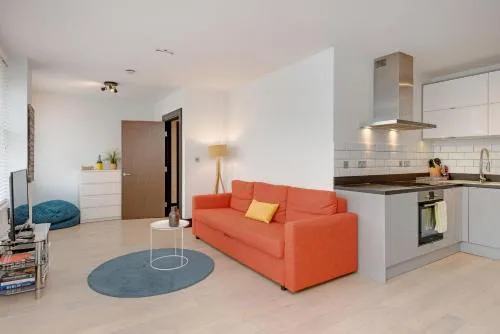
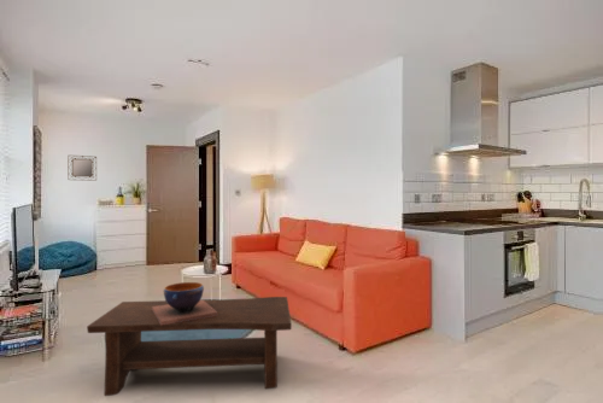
+ home mirror [66,154,98,182]
+ decorative bowl [152,281,217,325]
+ coffee table [86,296,293,397]
